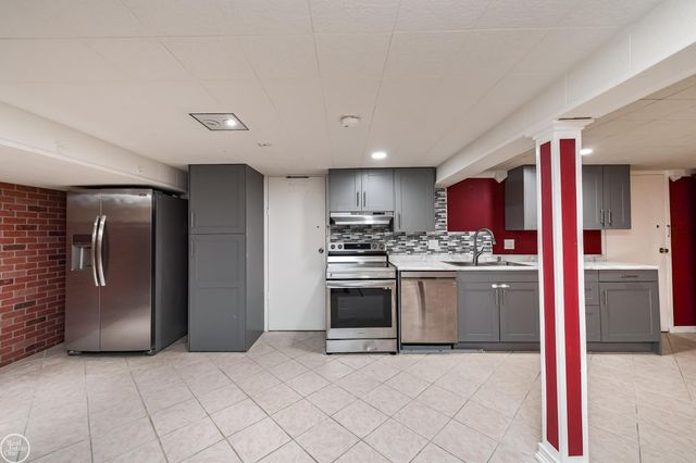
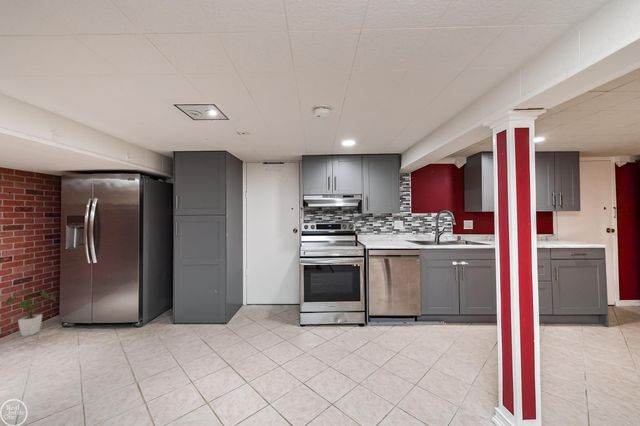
+ house plant [4,289,57,337]
